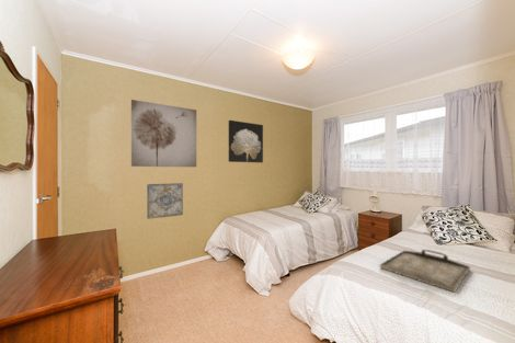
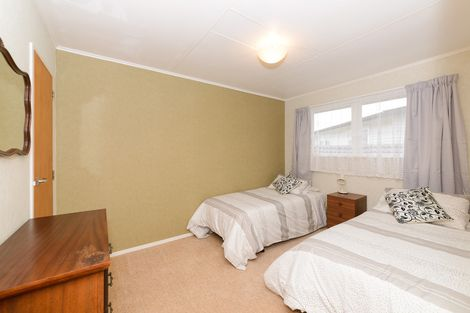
- serving tray [379,249,471,294]
- wall art [130,99,197,168]
- wall art [146,182,184,220]
- wall art [228,119,264,163]
